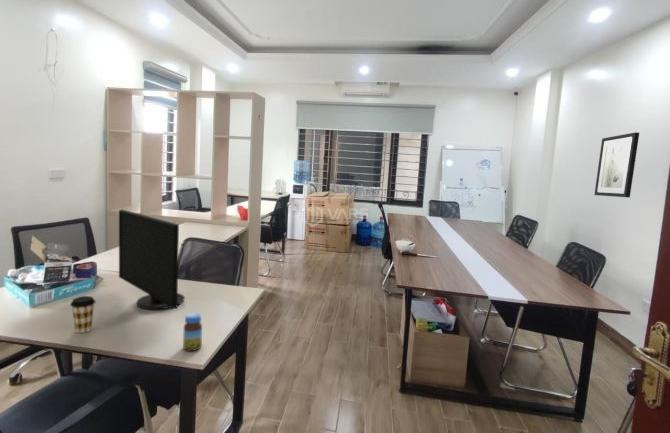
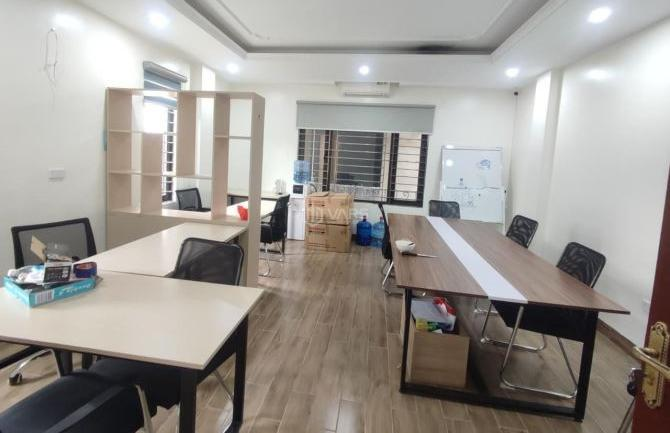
- jar [182,312,203,352]
- coffee cup [69,295,97,334]
- computer monitor [118,208,186,310]
- wall art [593,131,640,199]
